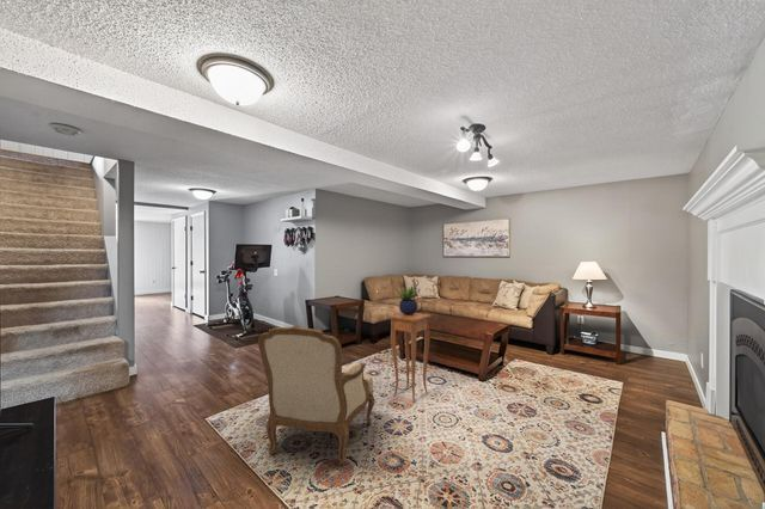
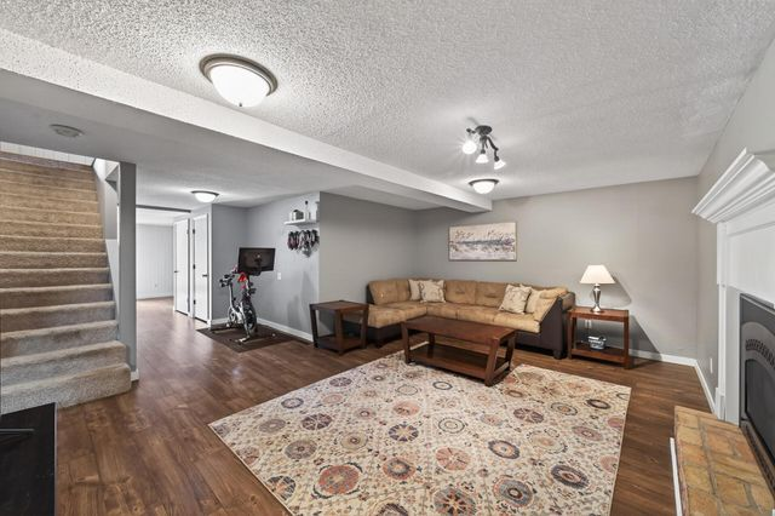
- armchair [257,325,375,466]
- side table [387,312,433,404]
- potted plant [394,282,418,314]
